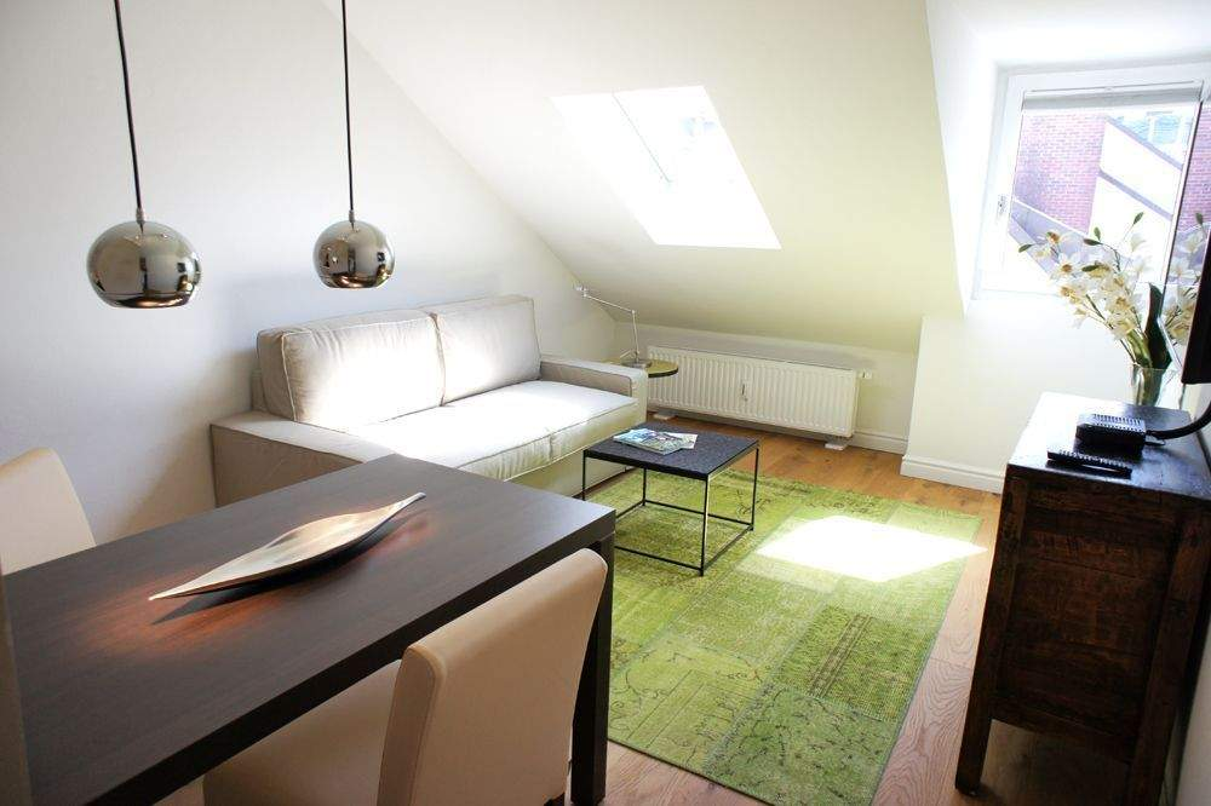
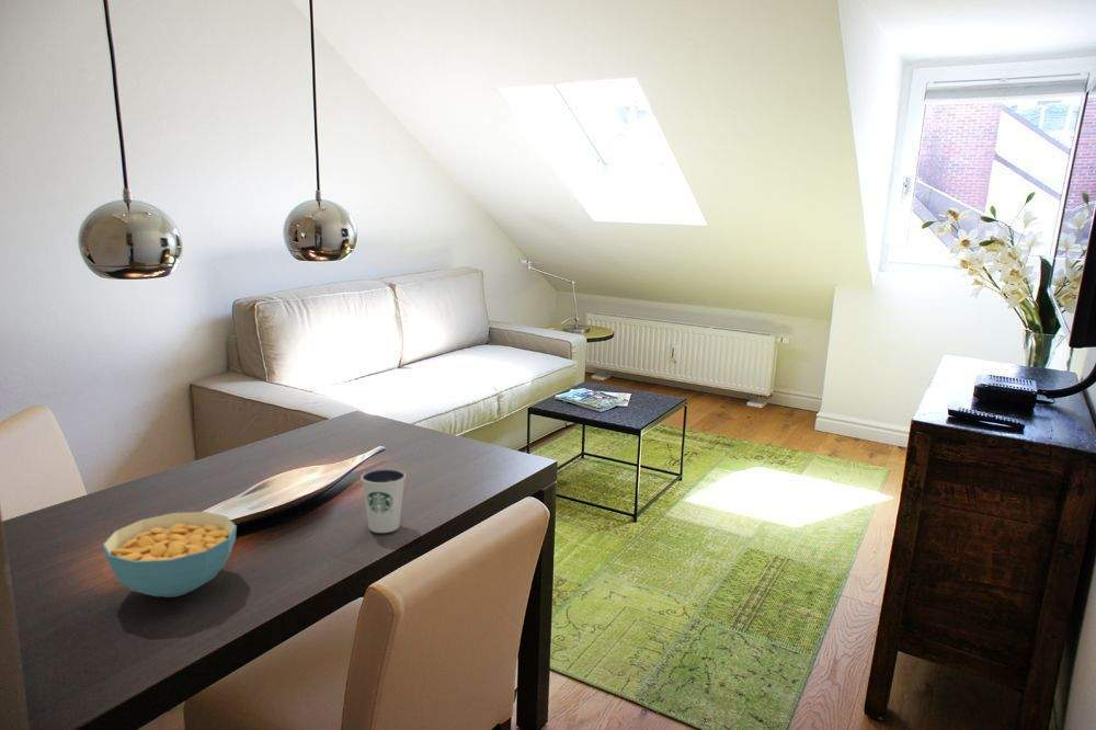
+ cereal bowl [102,511,238,598]
+ dixie cup [359,467,407,534]
